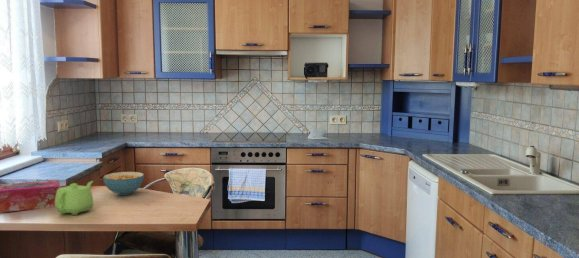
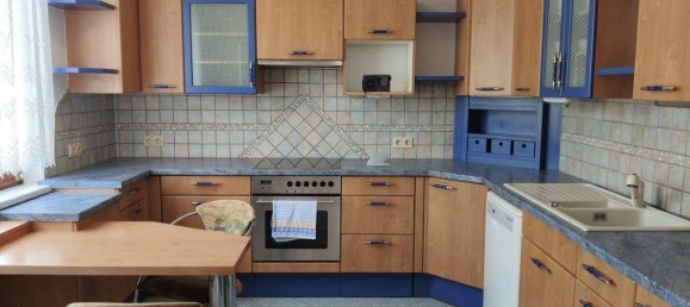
- teapot [54,180,95,216]
- tissue box [0,179,61,213]
- cereal bowl [102,171,145,196]
